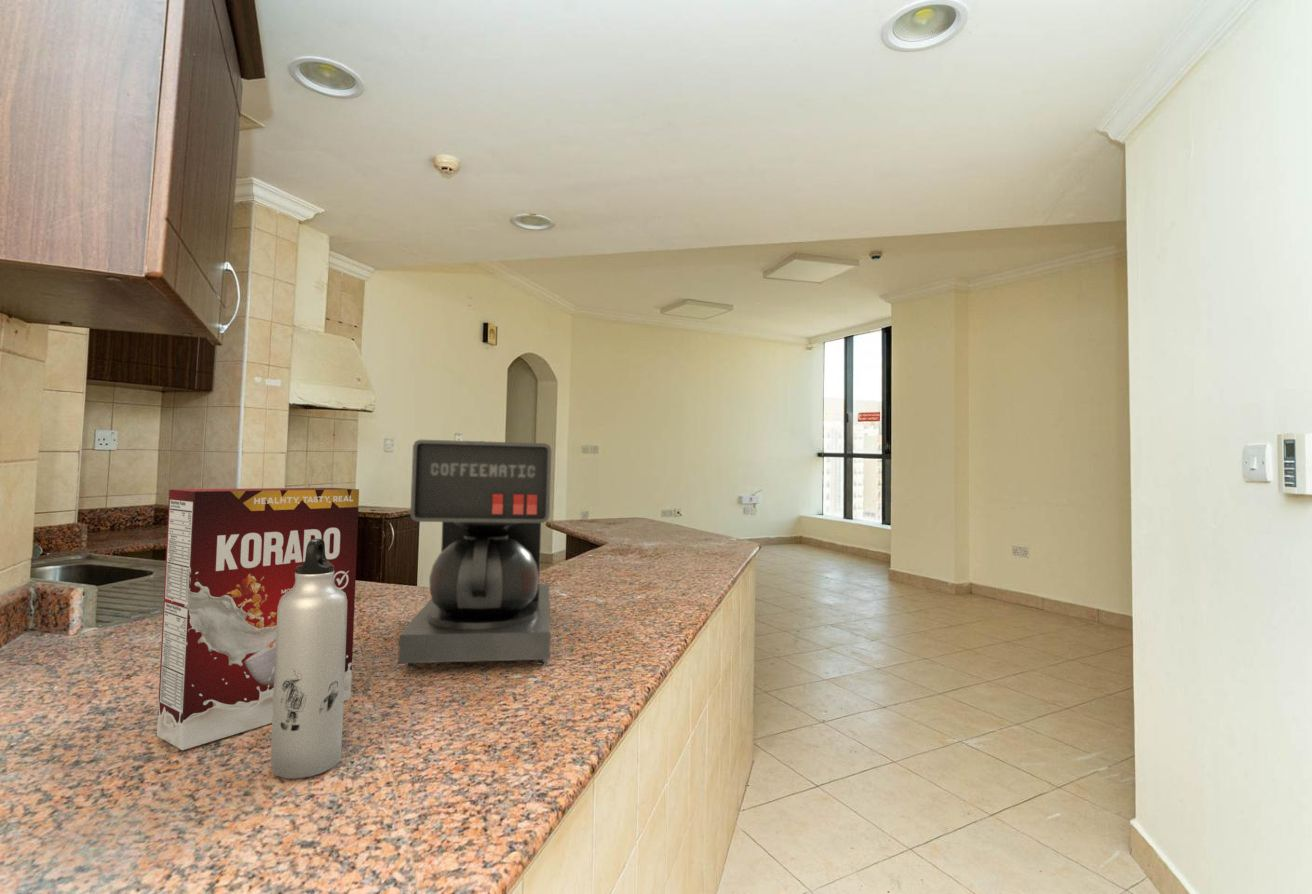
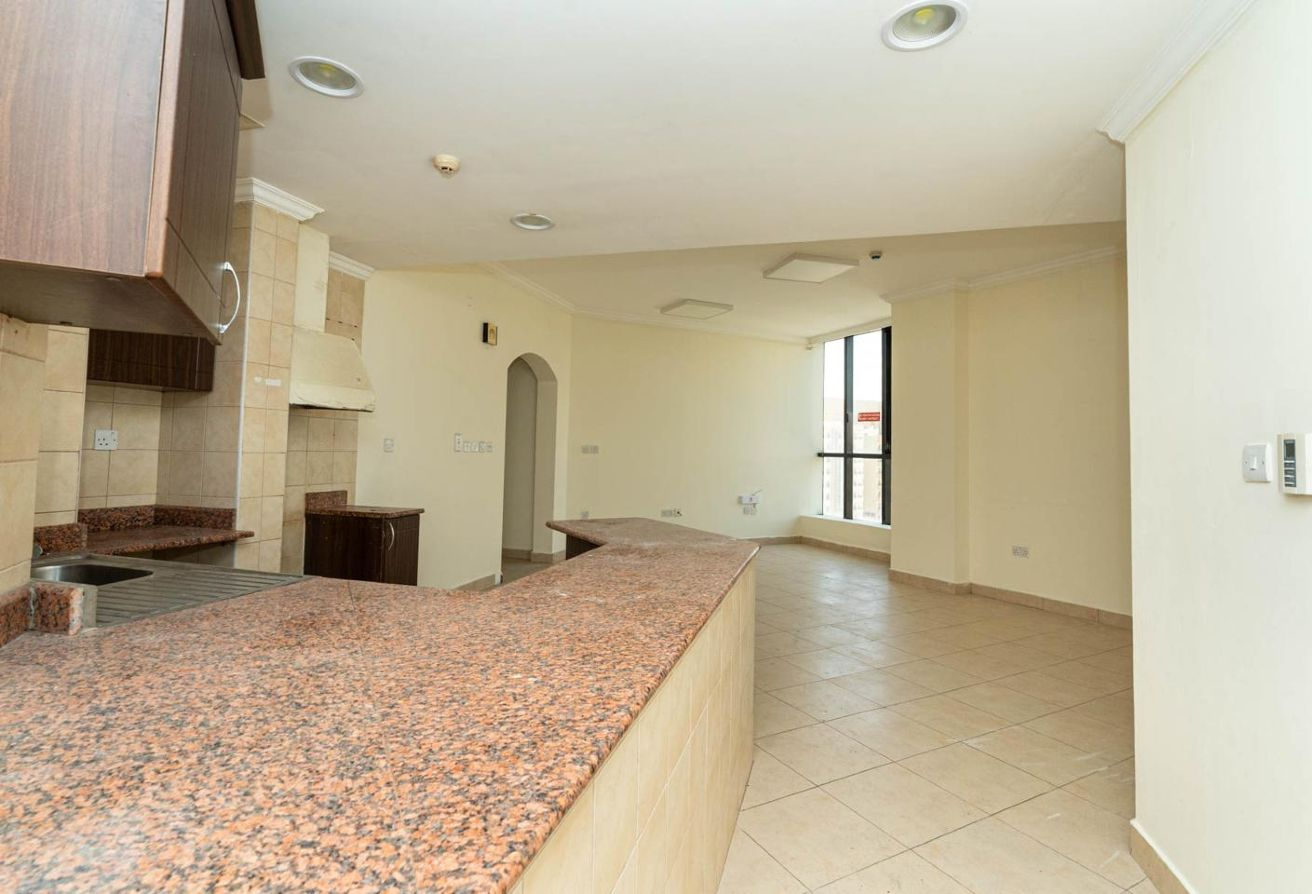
- water bottle [270,539,347,780]
- coffee maker [397,439,552,669]
- cereal box [156,487,360,751]
